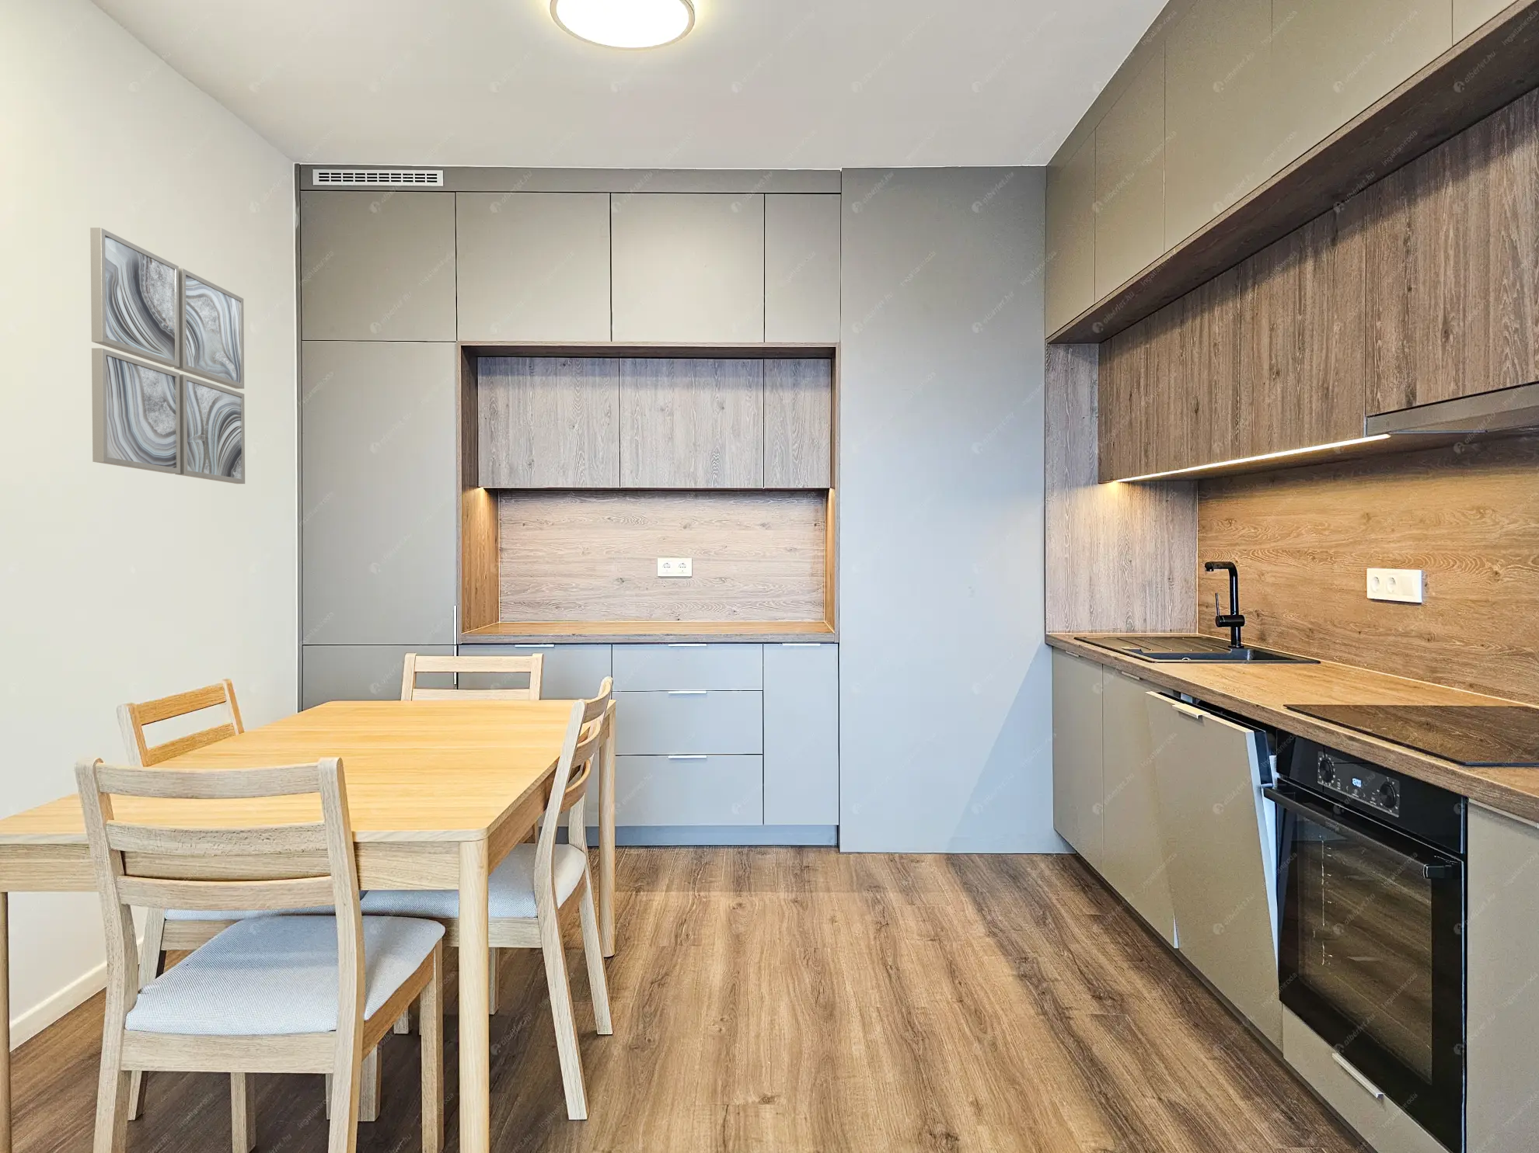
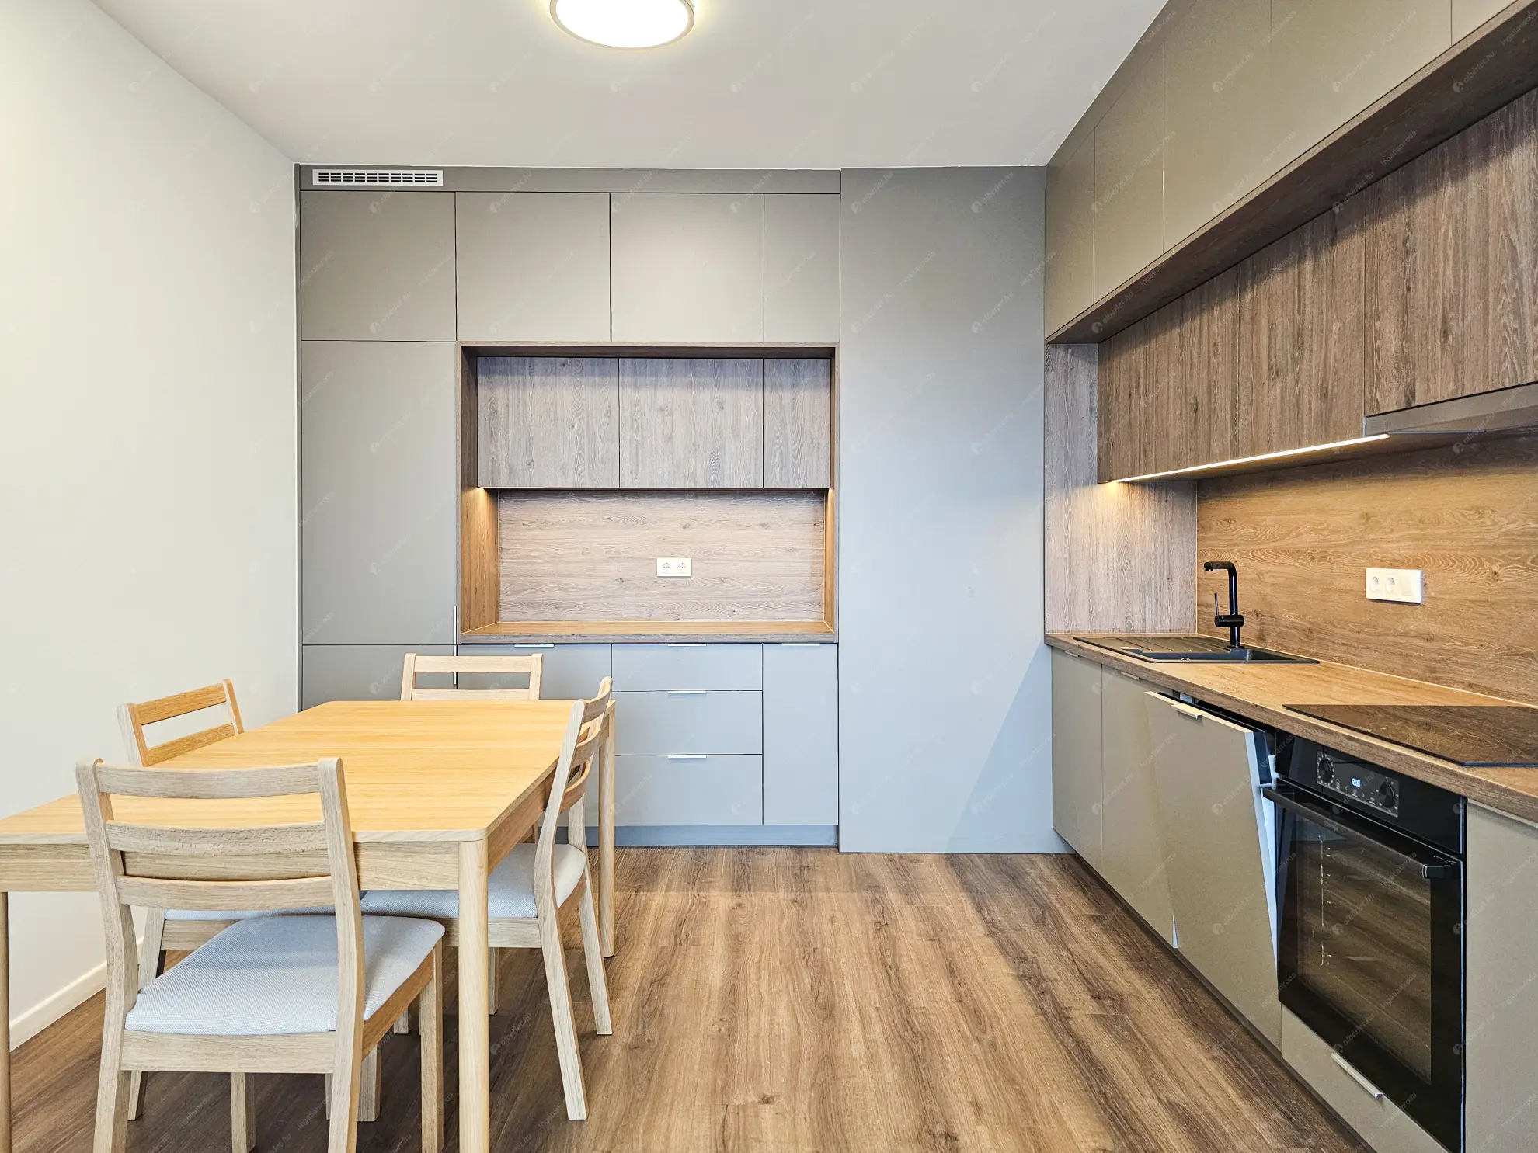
- wall art [90,226,246,484]
